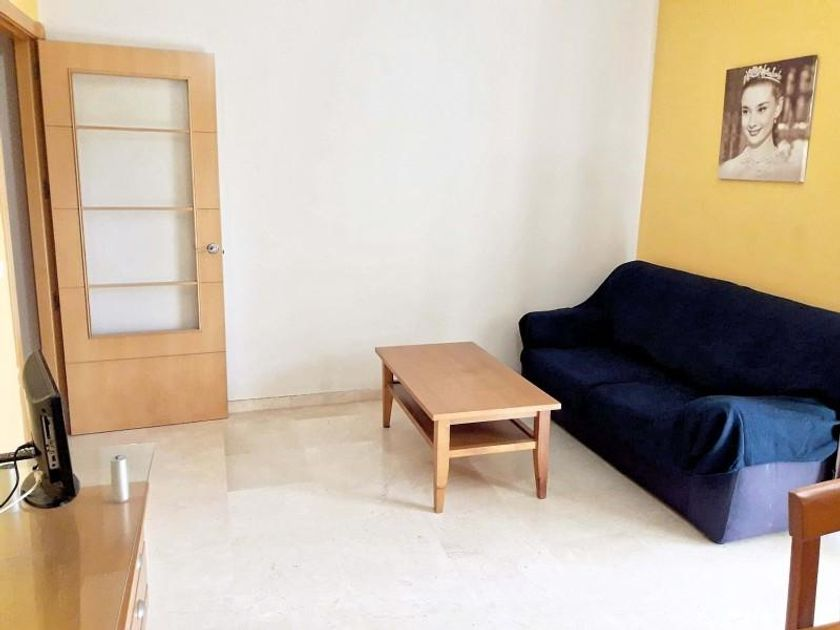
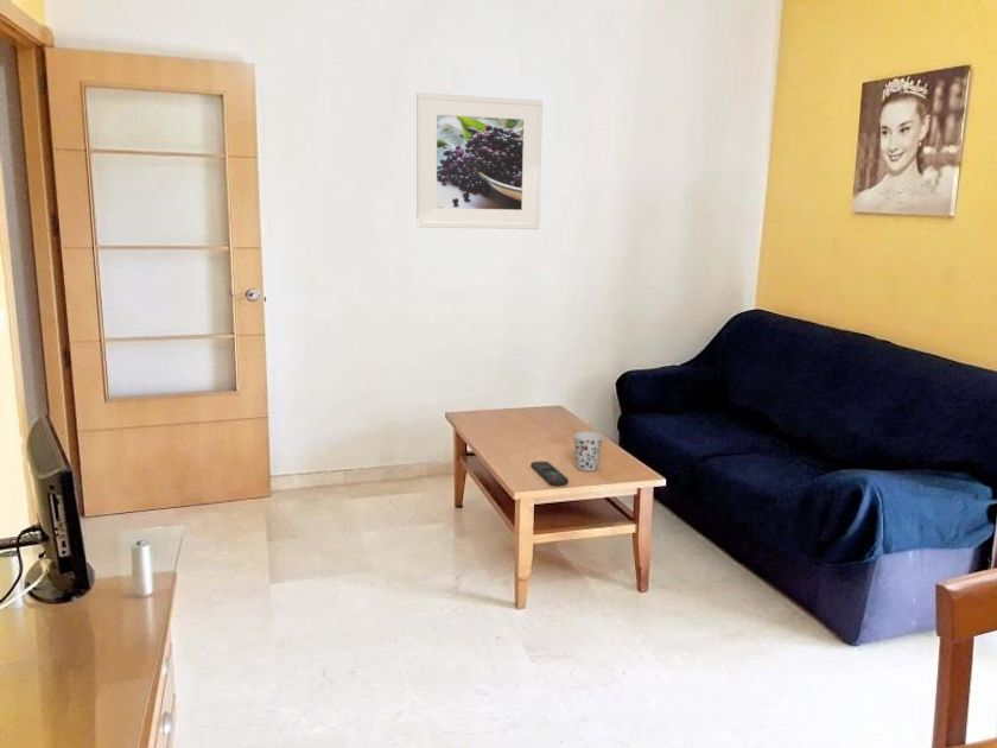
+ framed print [415,91,544,230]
+ remote control [529,461,570,486]
+ cup [572,431,604,471]
